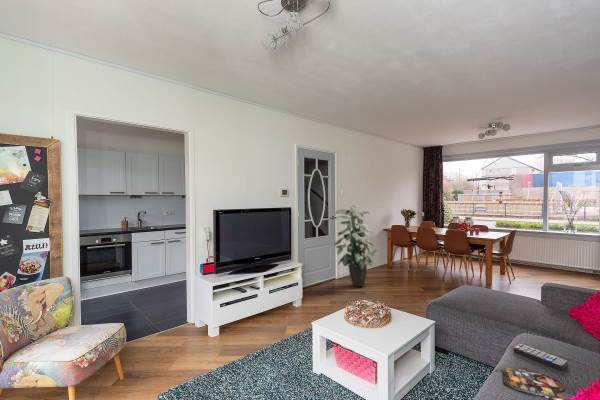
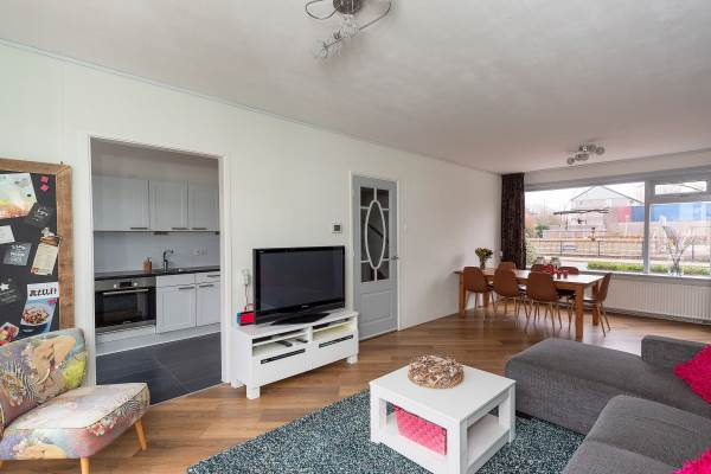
- indoor plant [333,204,378,287]
- remote control [513,343,569,371]
- magazine [501,367,567,400]
